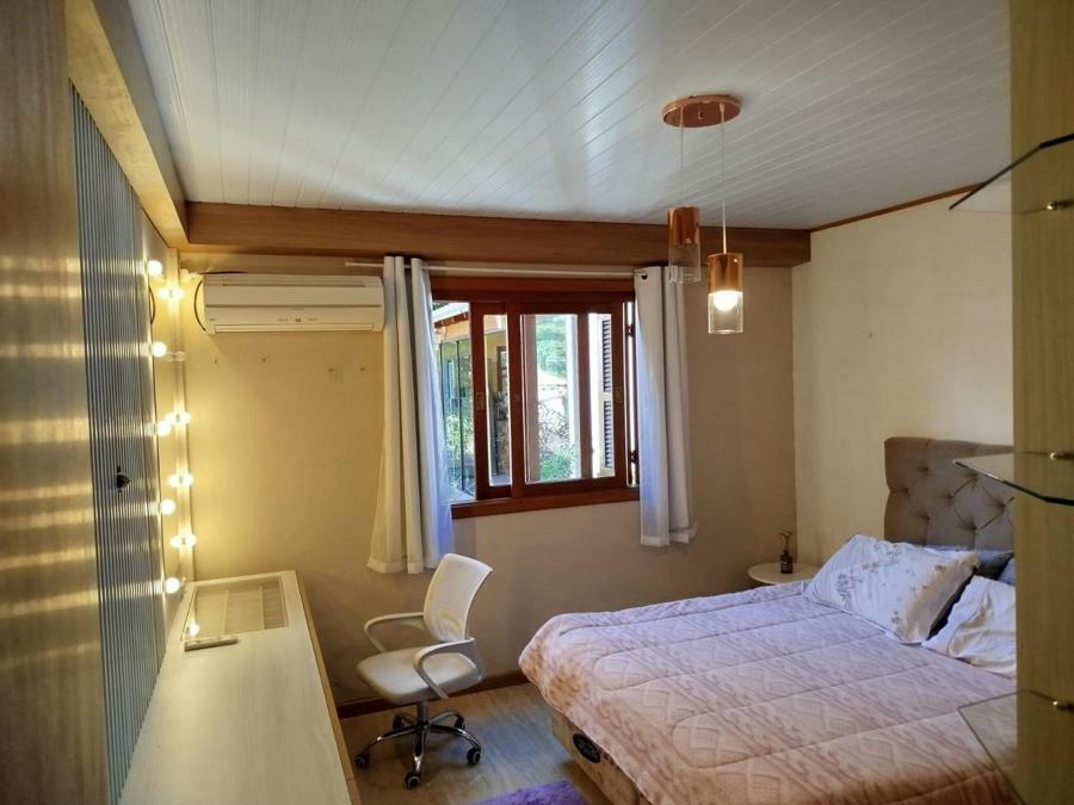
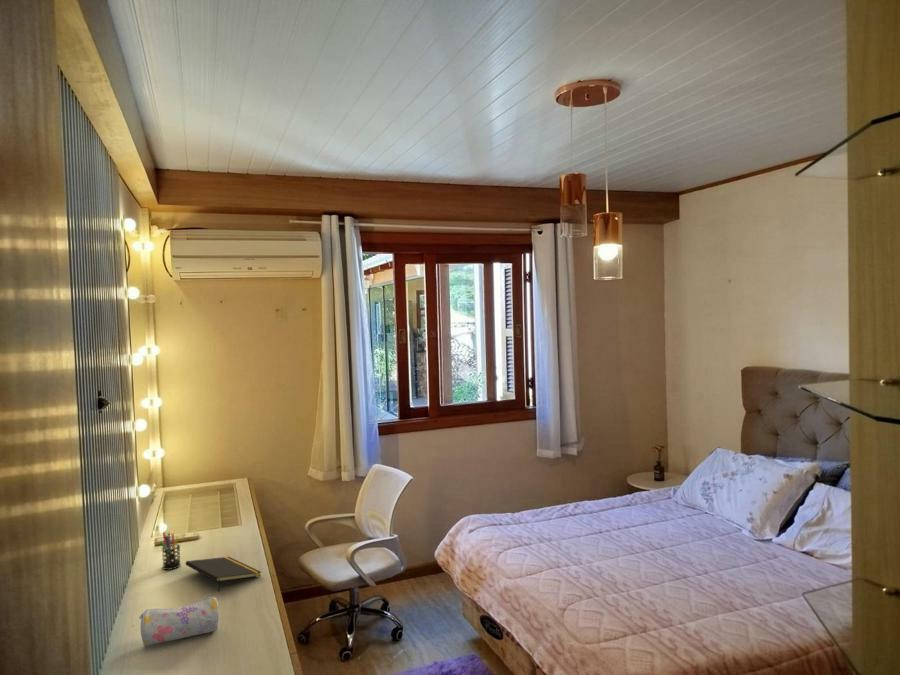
+ pencil case [138,595,220,647]
+ notepad [185,556,262,593]
+ pen holder [159,531,182,571]
